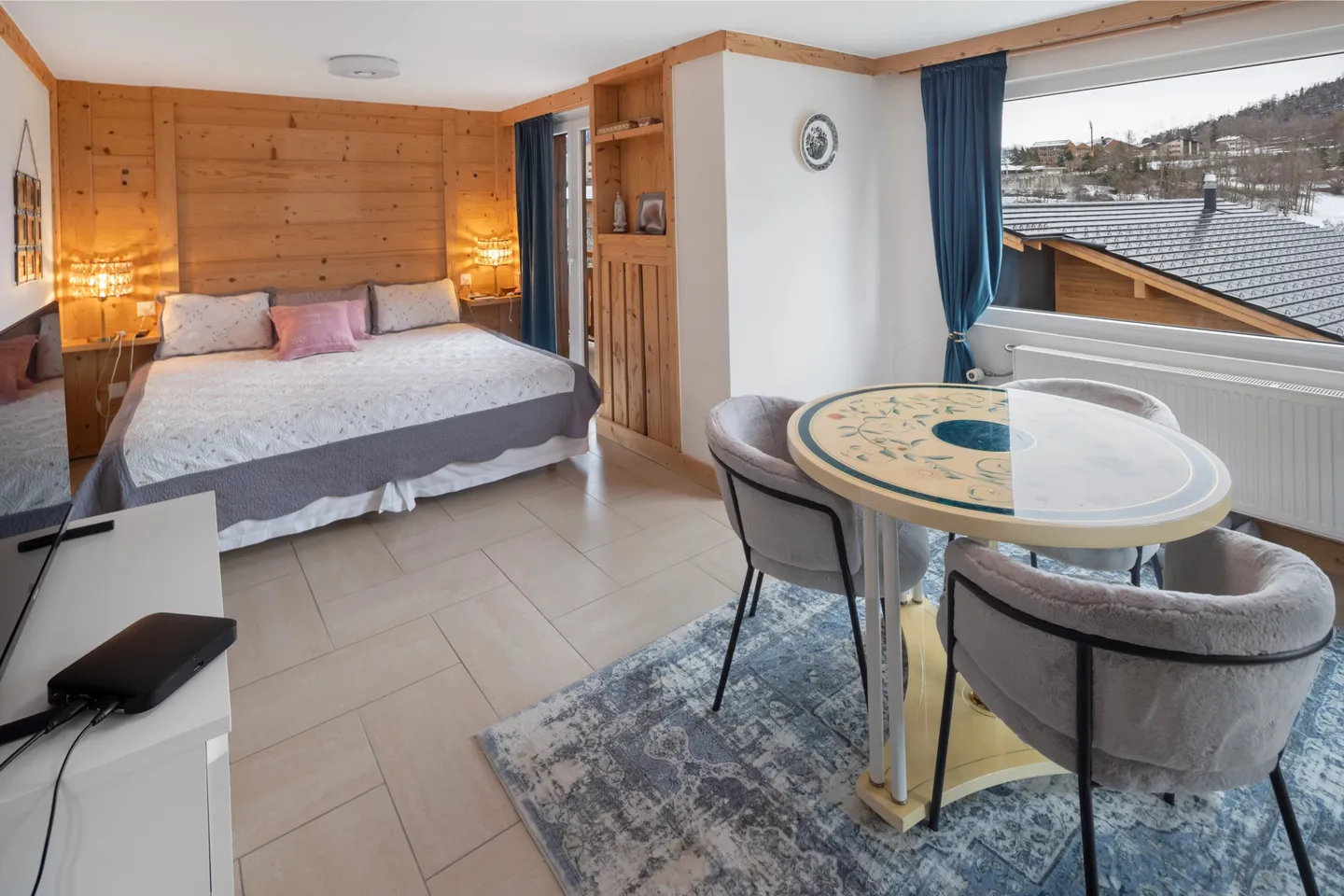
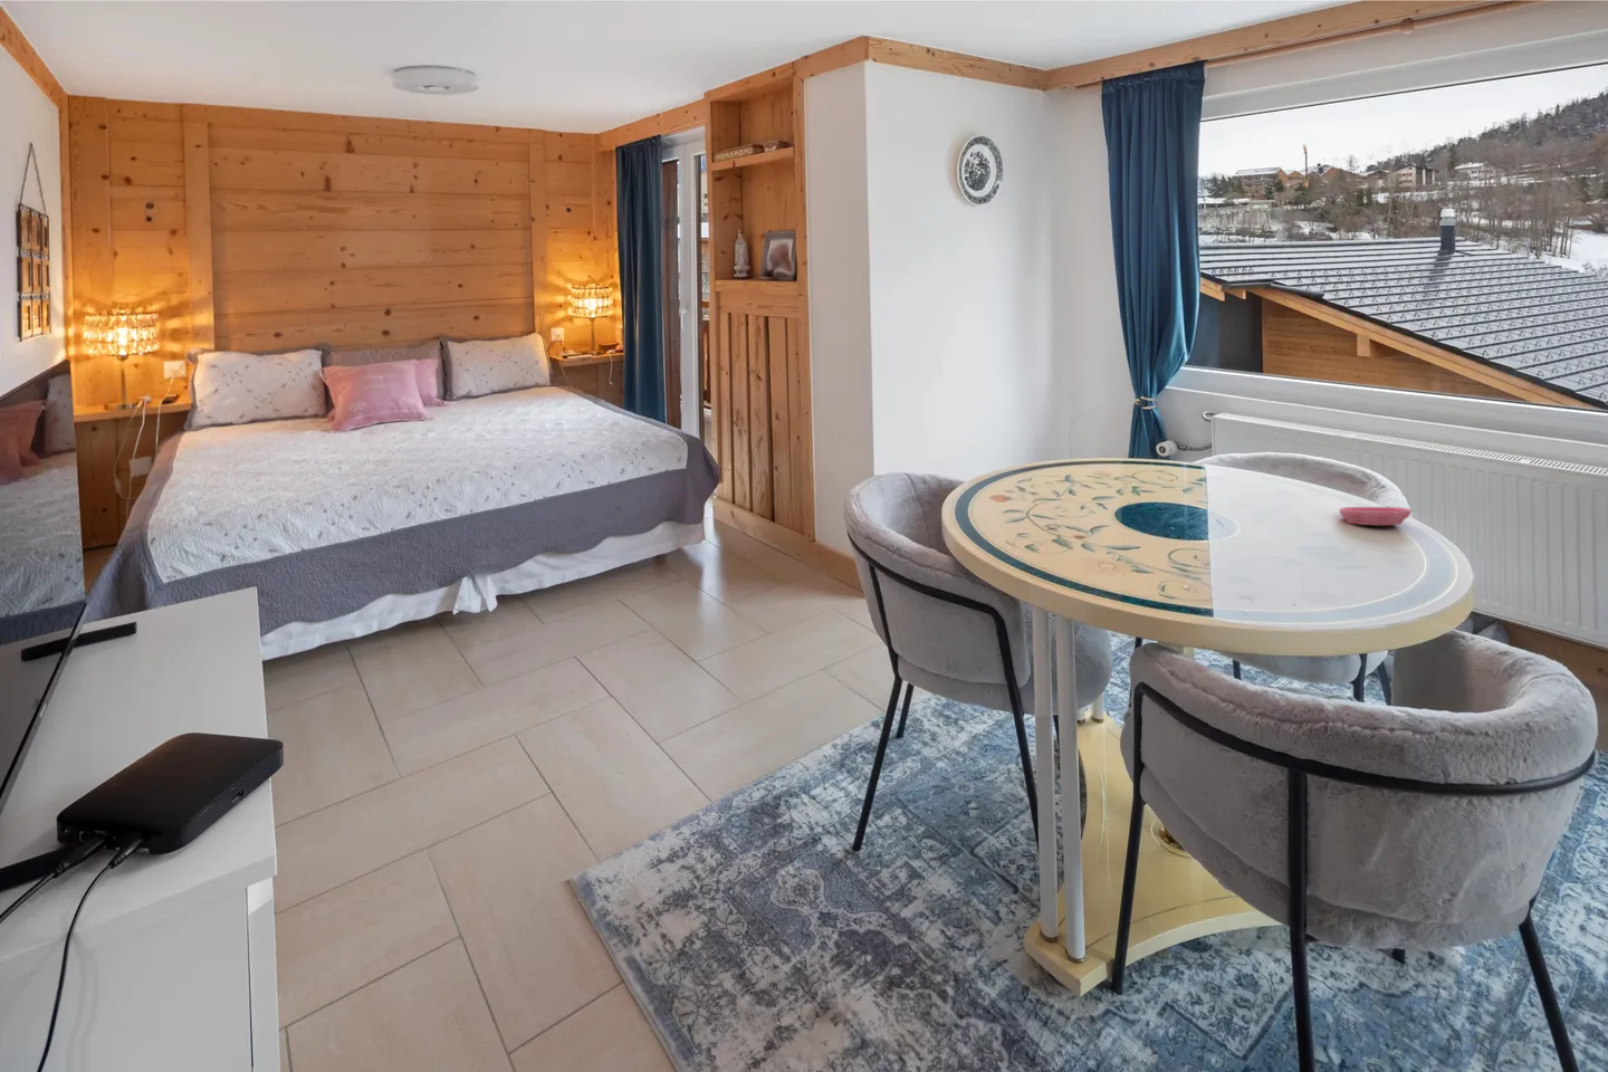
+ saucer [1338,506,1413,526]
